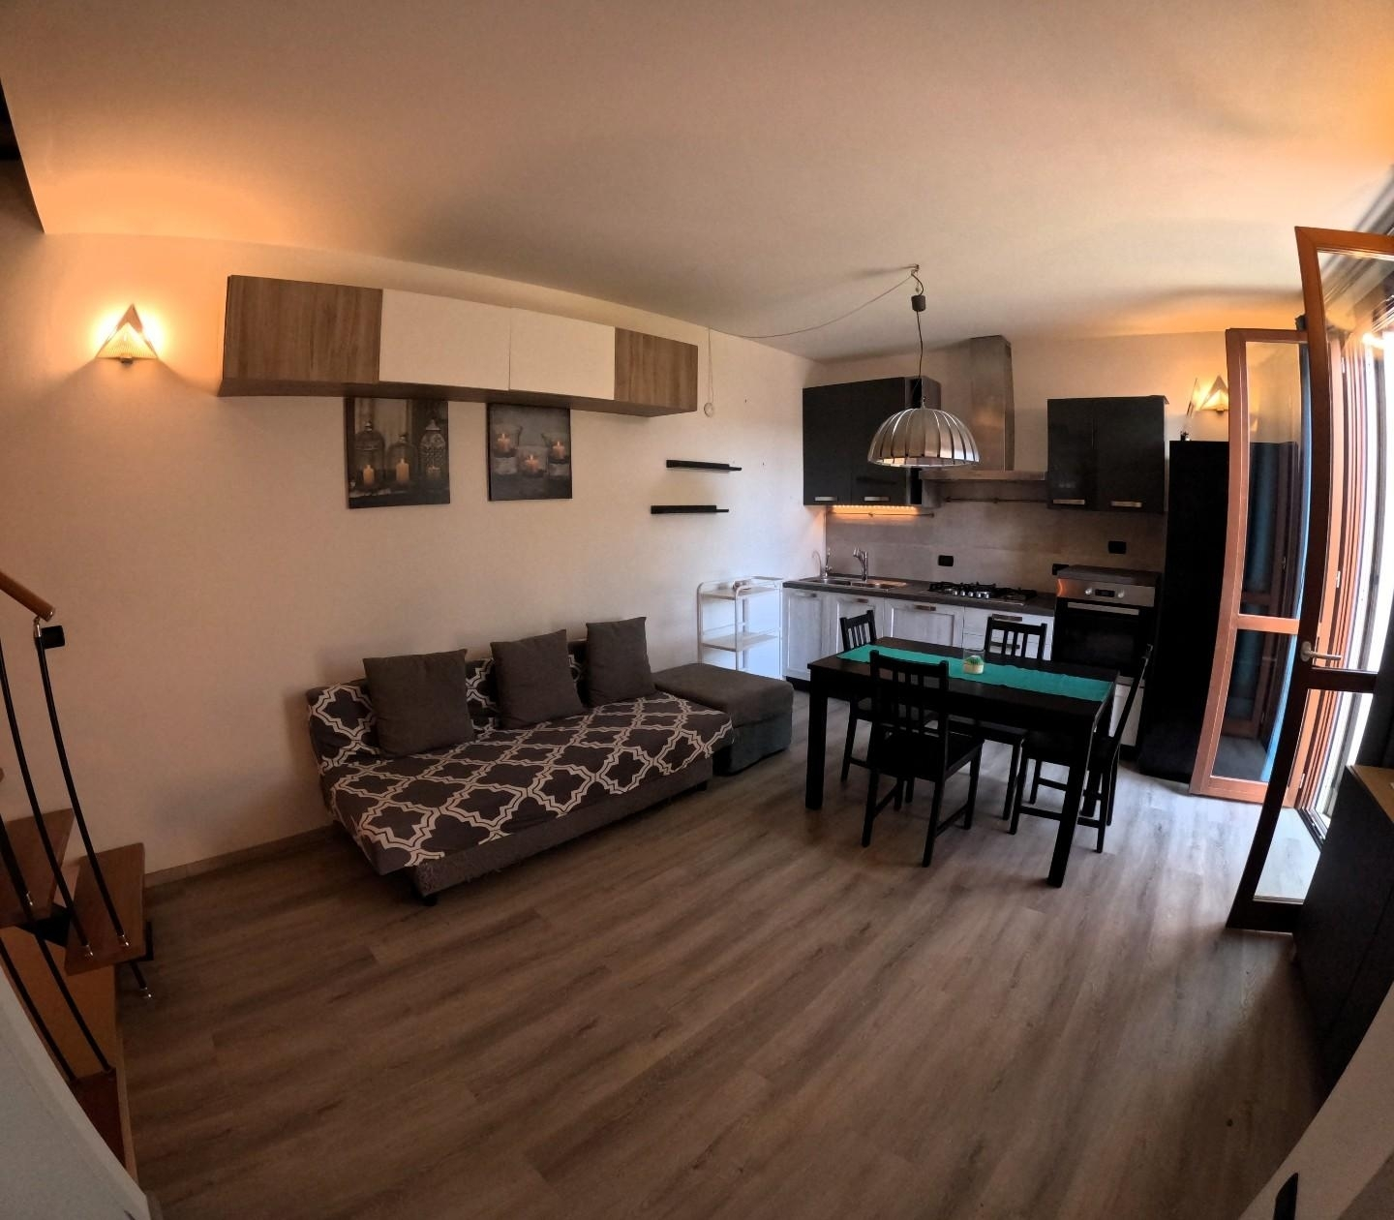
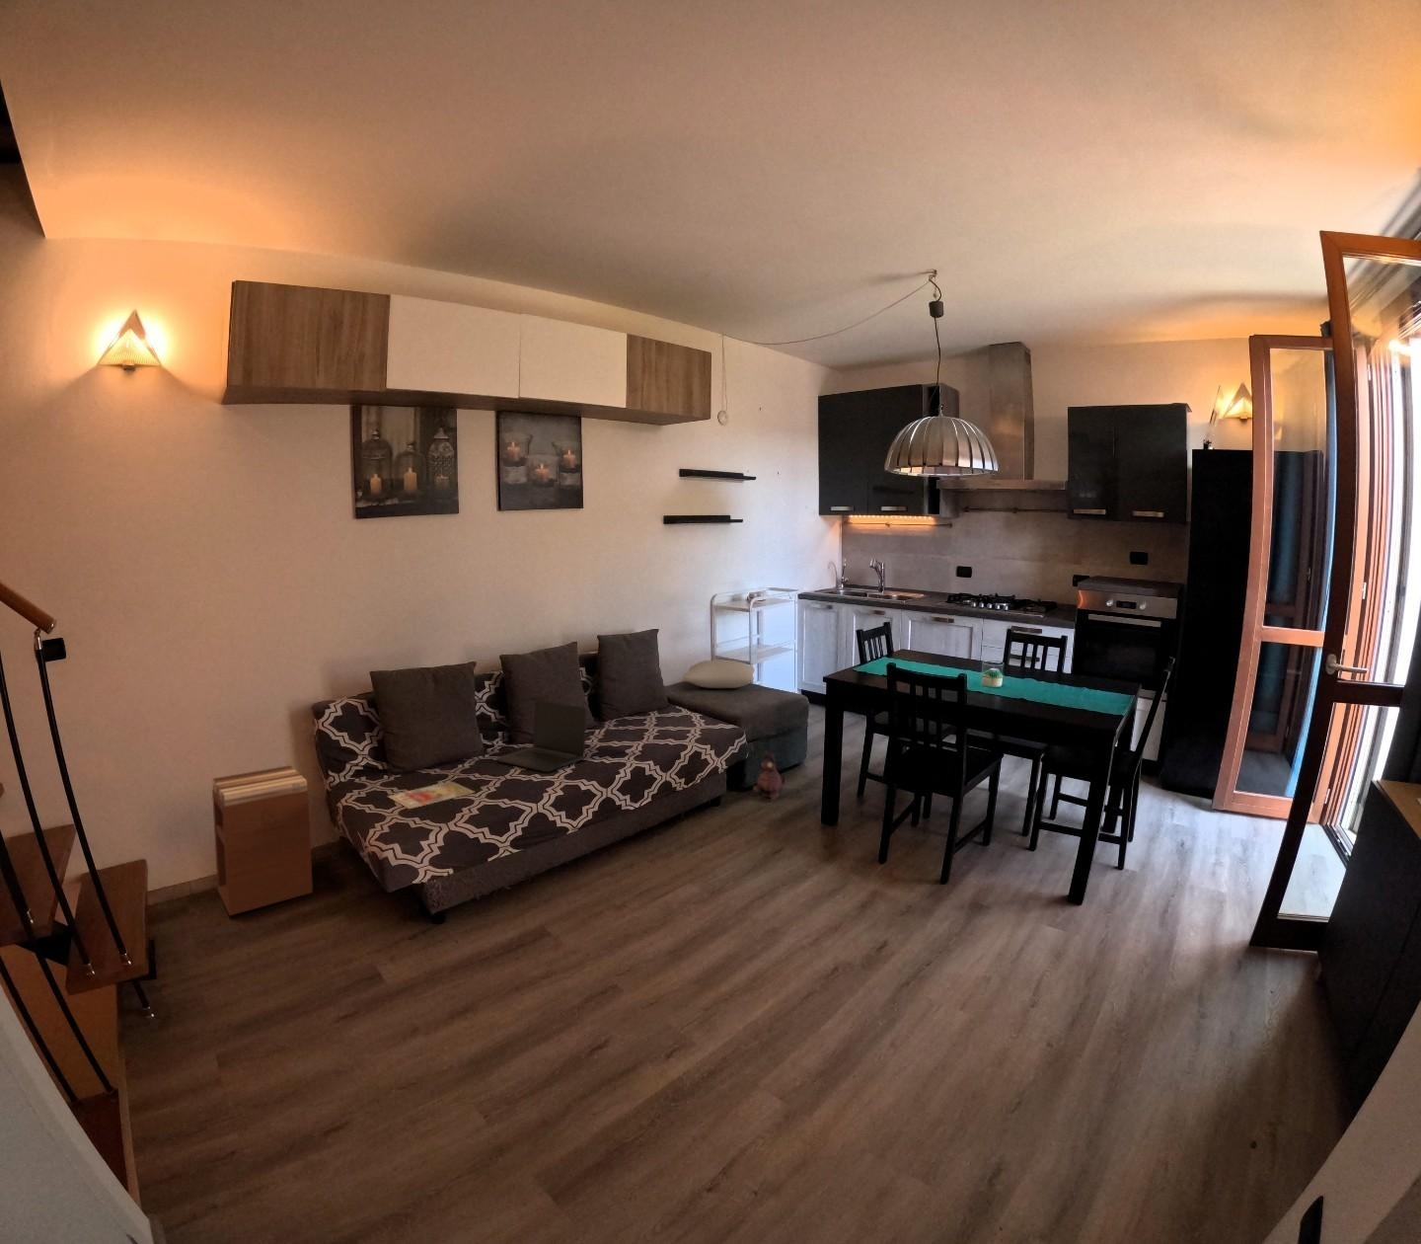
+ magazine [385,780,476,810]
+ cushion [682,660,756,689]
+ laptop [494,700,587,773]
+ nightstand [211,764,314,916]
+ plush toy [752,751,788,802]
